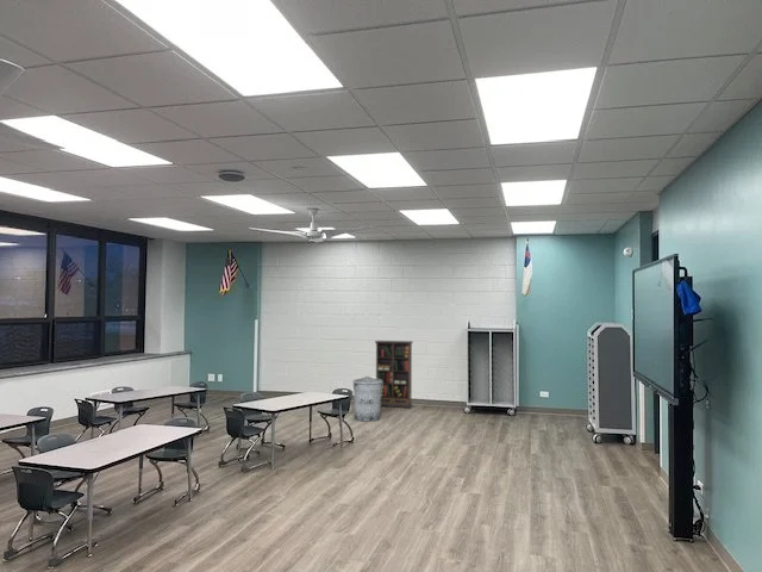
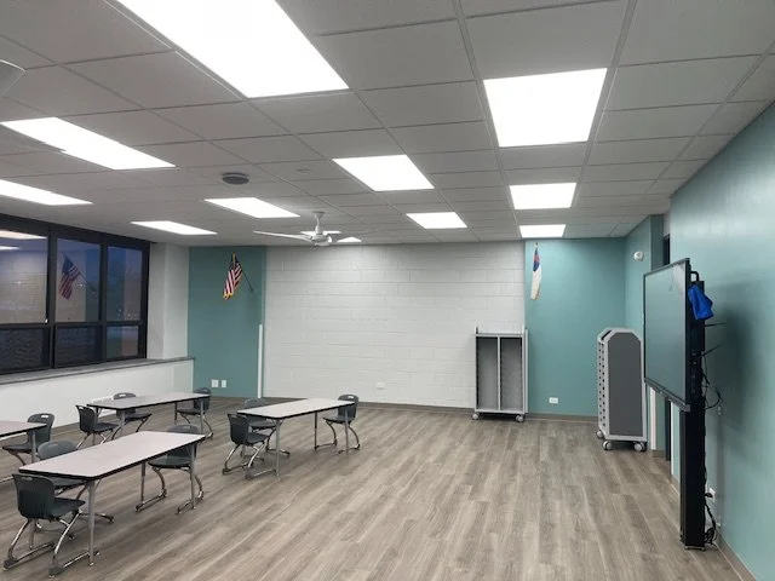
- bookcase [374,340,414,409]
- trash can [351,377,382,423]
